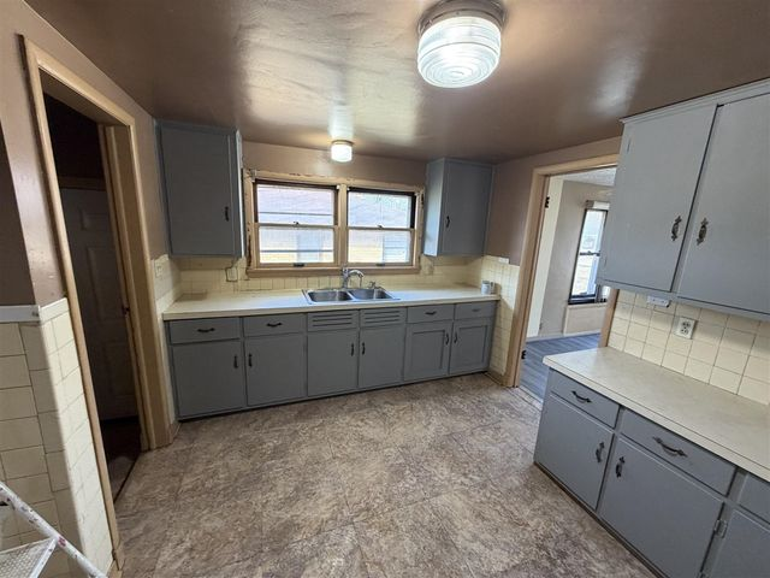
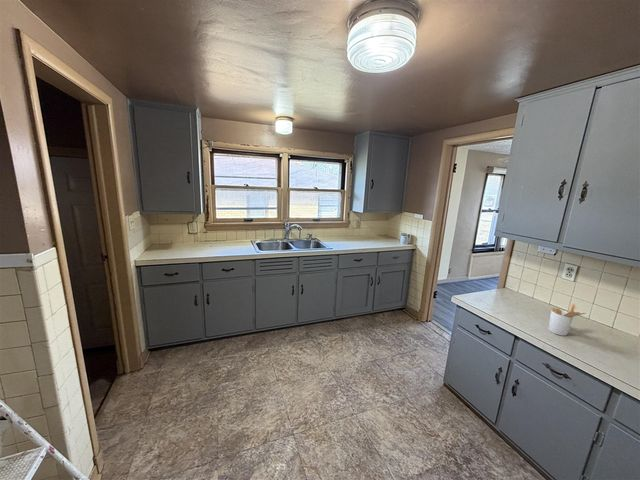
+ utensil holder [547,303,587,337]
